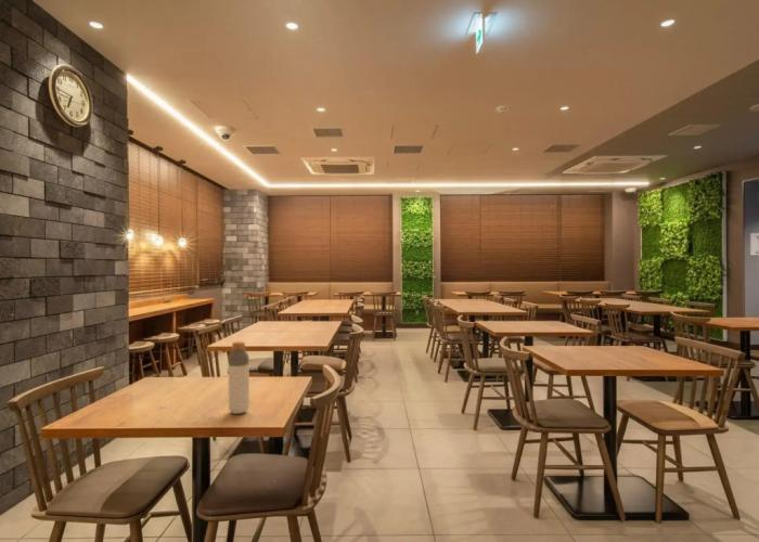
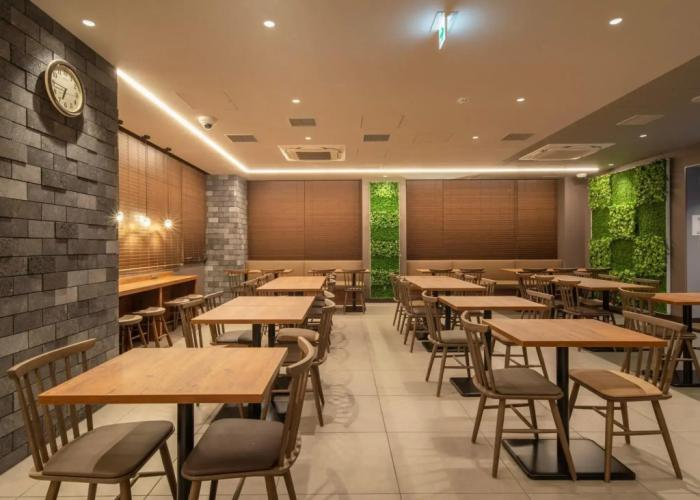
- bottle [228,340,250,415]
